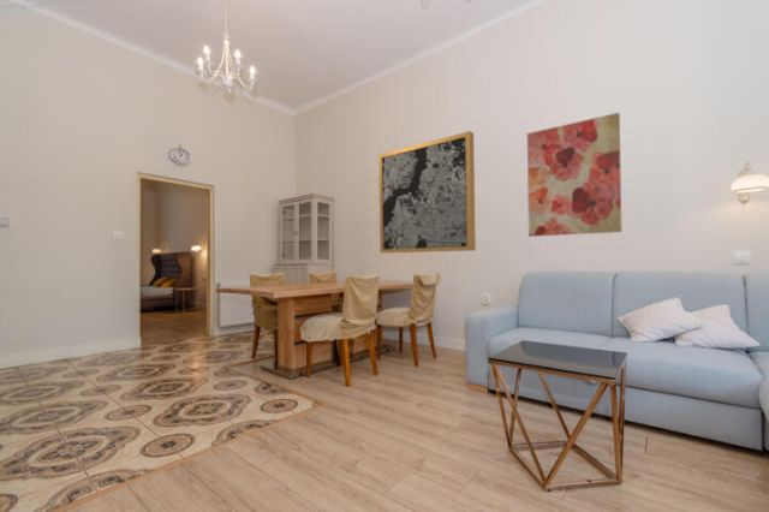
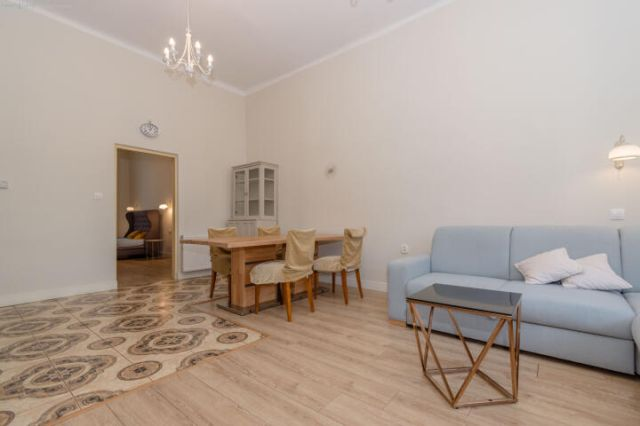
- wall art [377,130,477,254]
- wall art [526,112,622,238]
